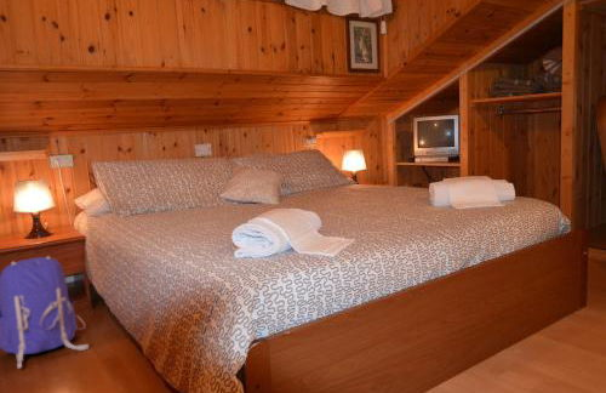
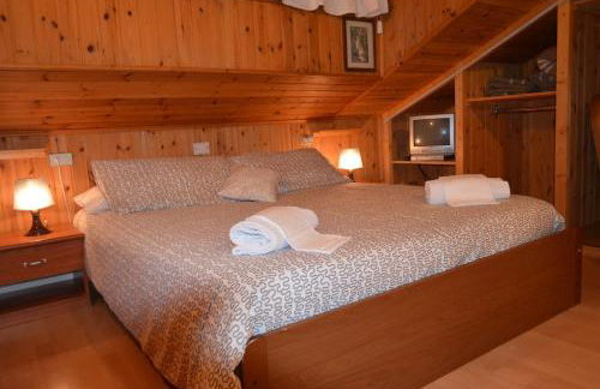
- backpack [0,255,90,370]
